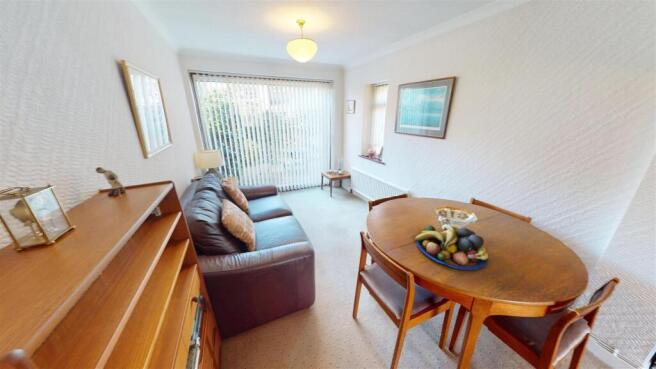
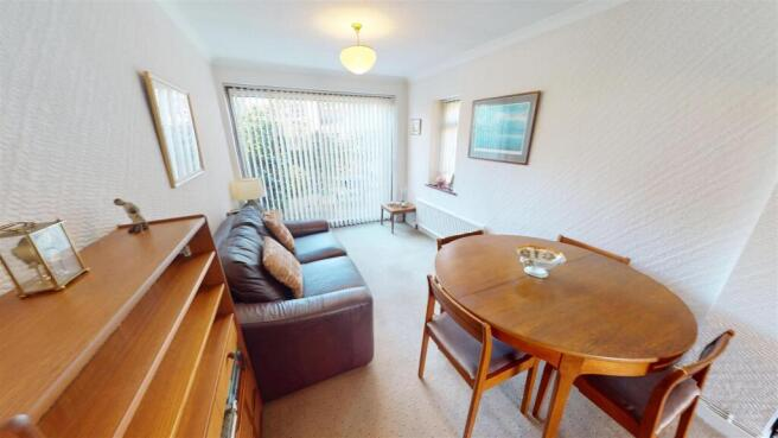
- fruit bowl [414,224,489,271]
